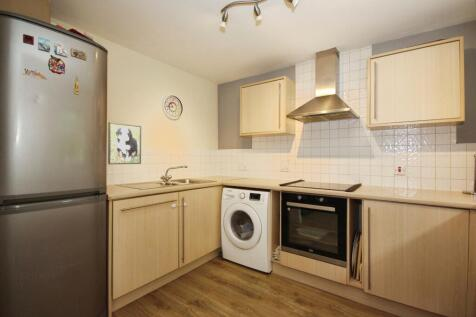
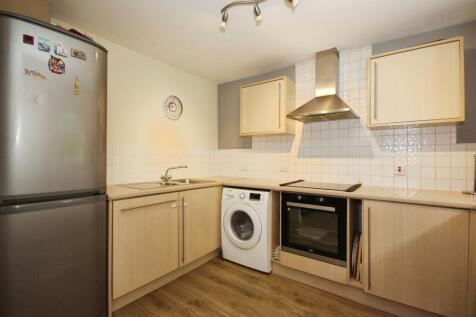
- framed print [107,121,142,165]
